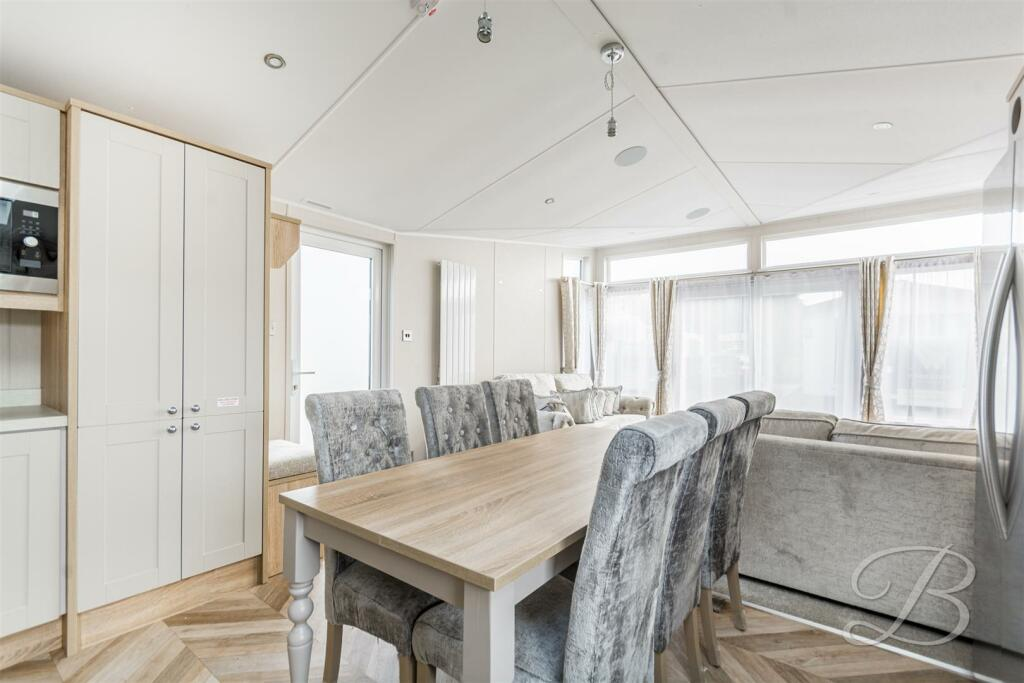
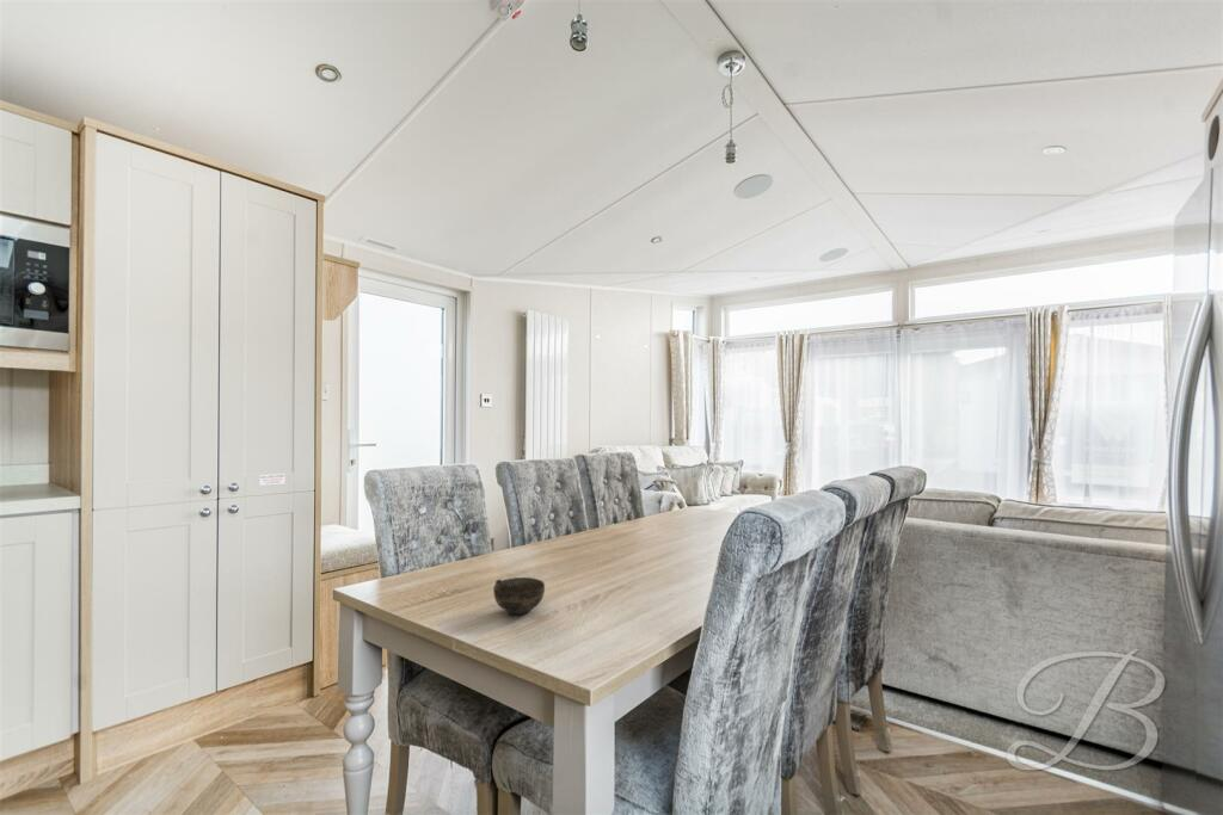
+ cup [492,576,546,617]
